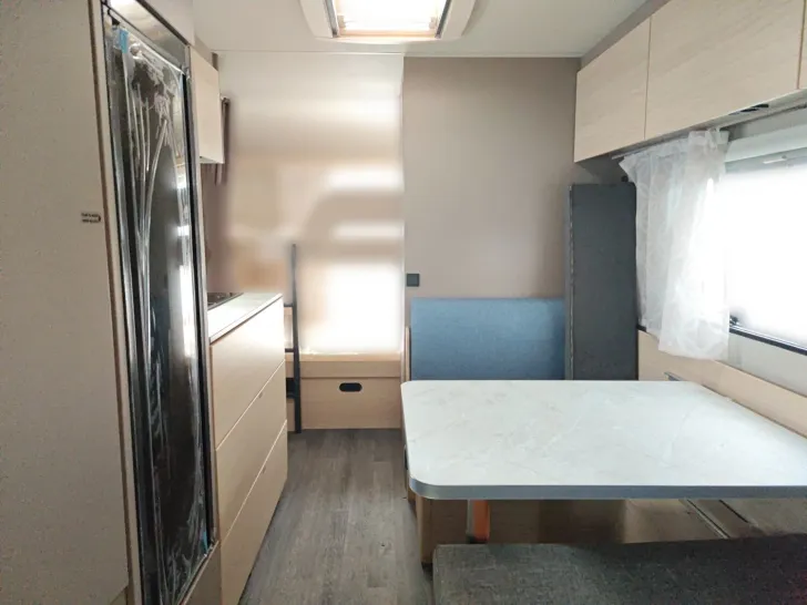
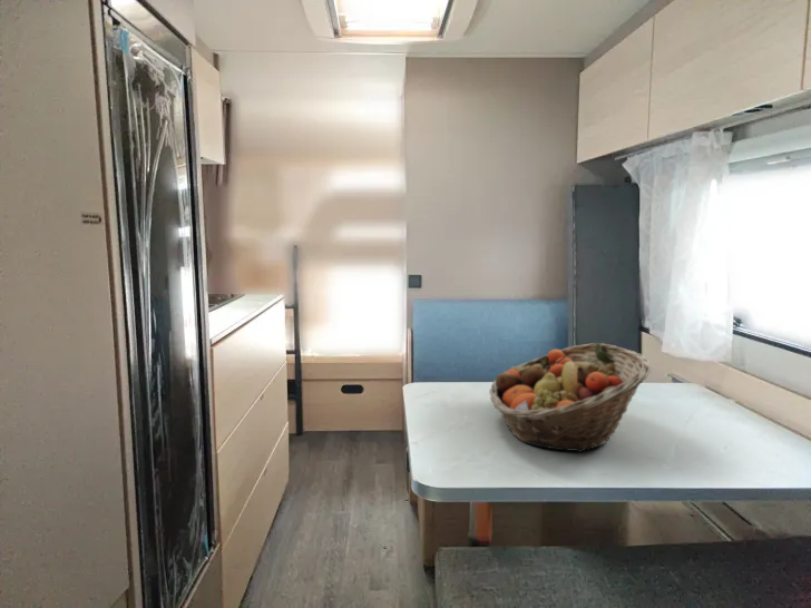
+ fruit basket [488,342,653,453]
